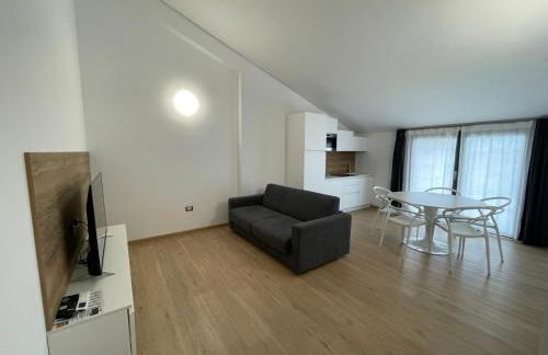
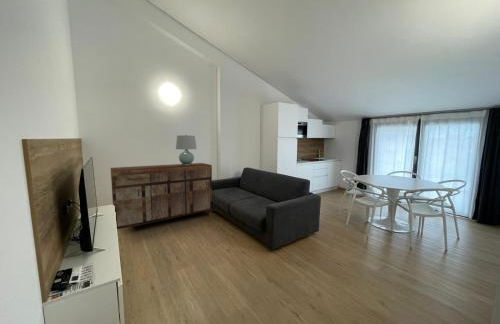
+ sideboard [110,162,213,230]
+ lamp [175,134,198,166]
